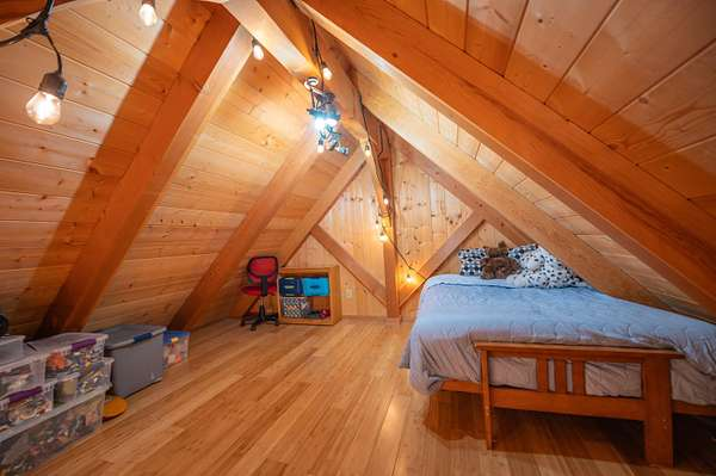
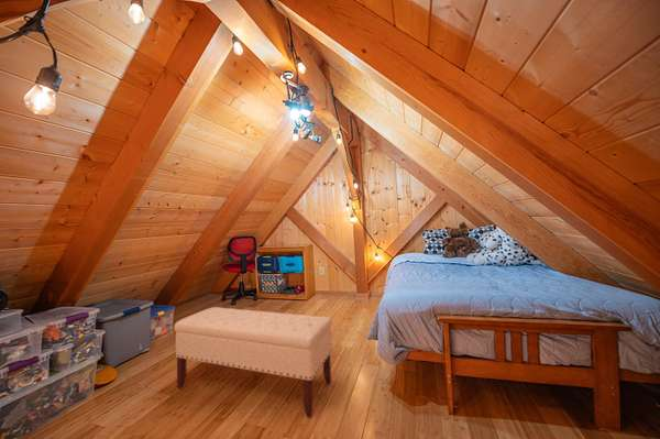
+ bench [173,306,333,419]
